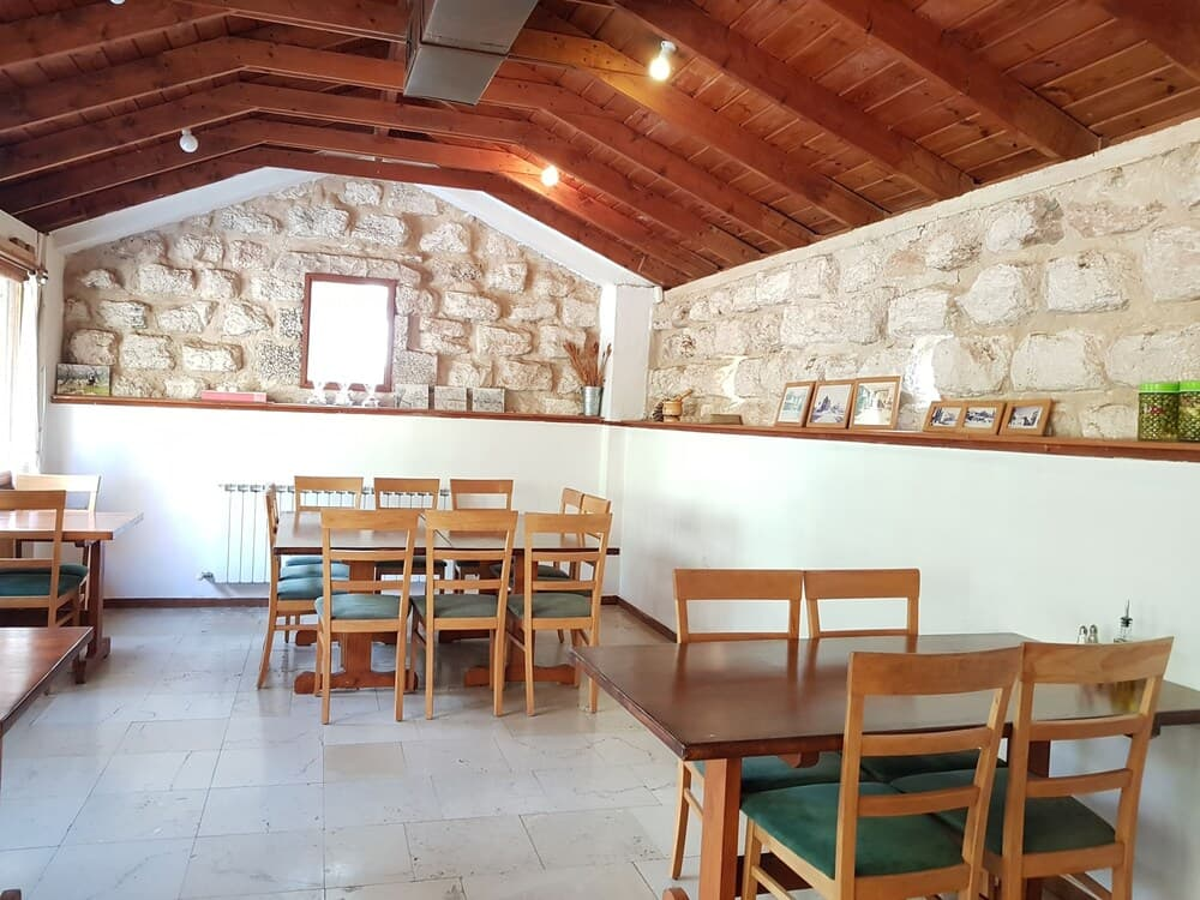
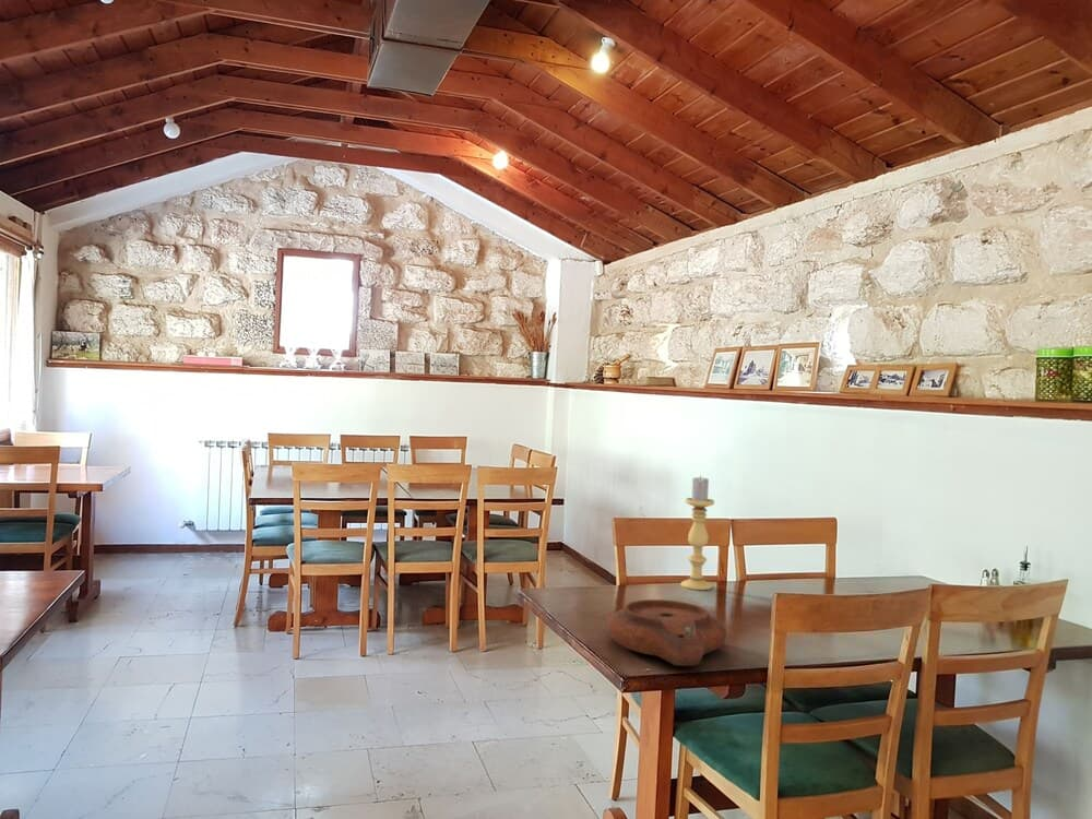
+ candle holder [680,475,715,591]
+ plate [606,598,727,667]
